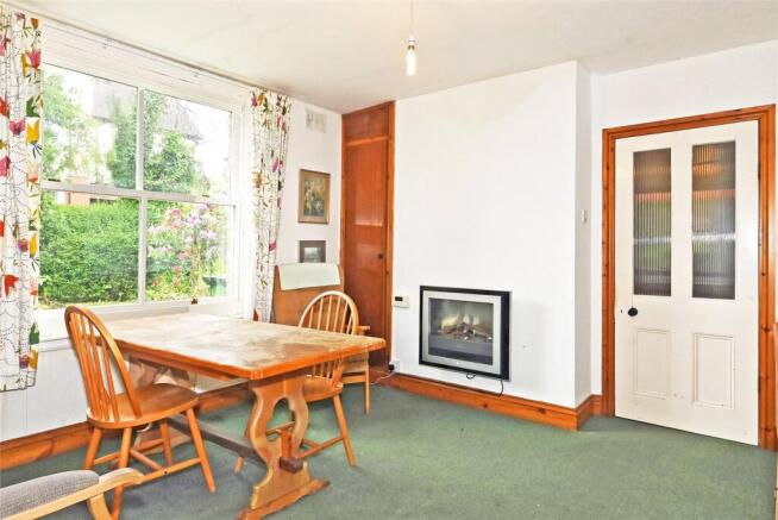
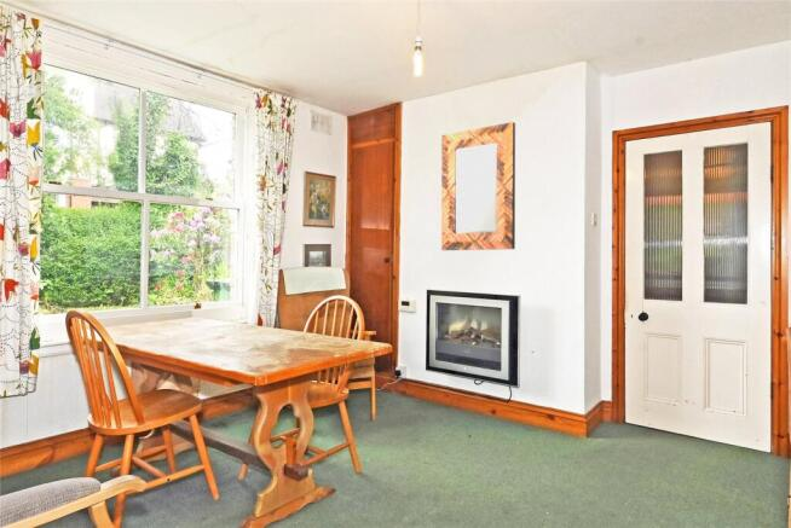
+ home mirror [440,121,516,251]
